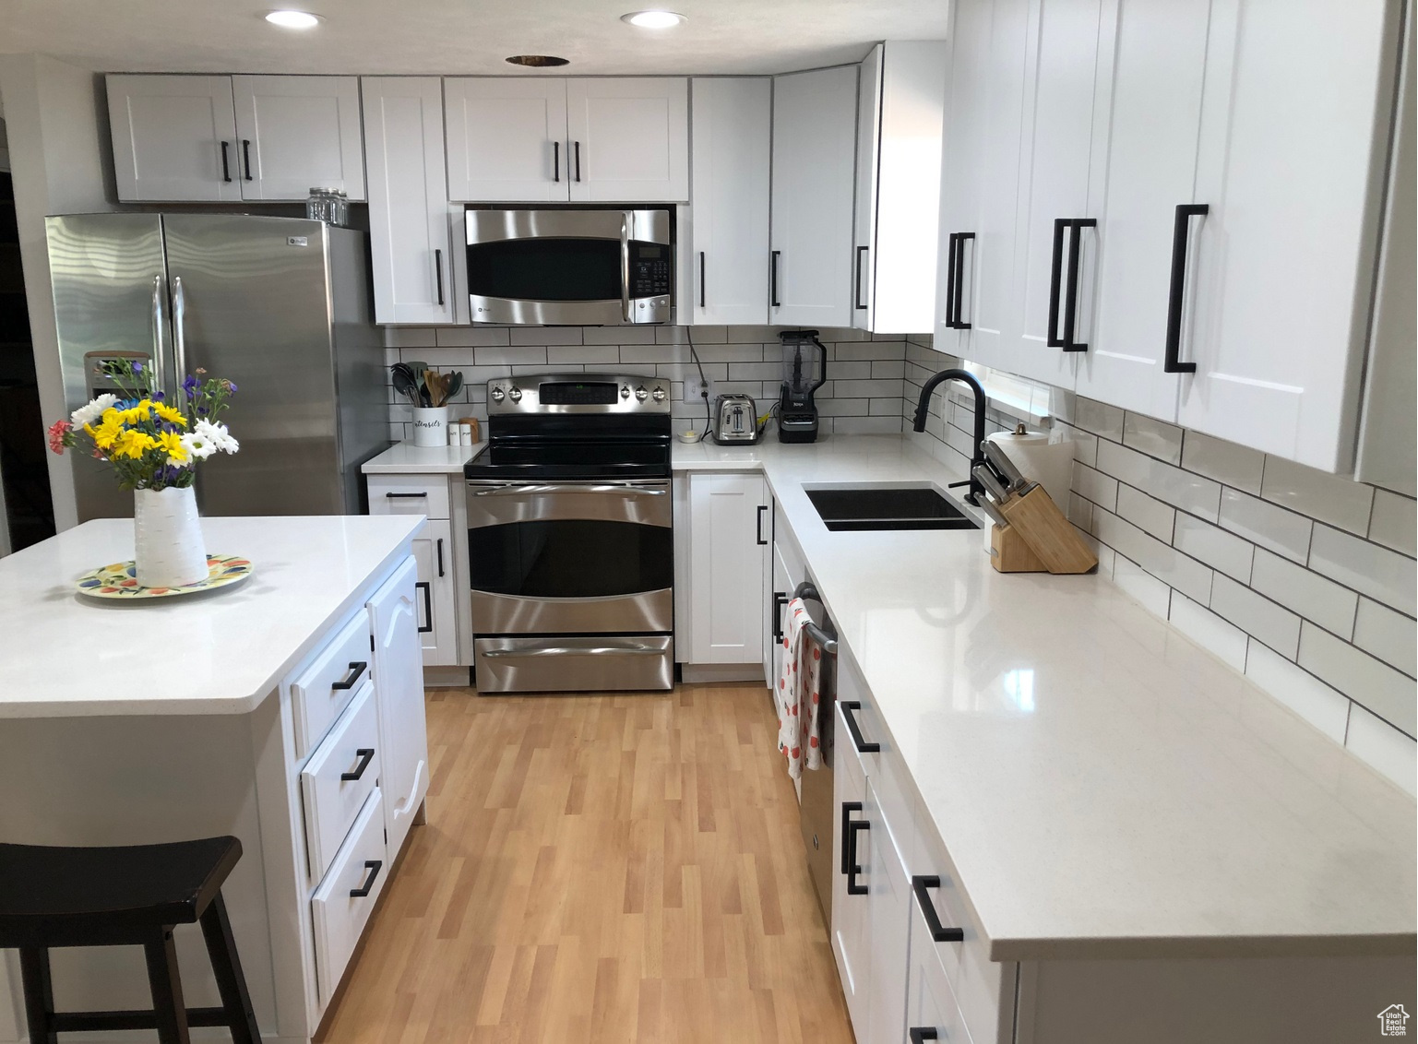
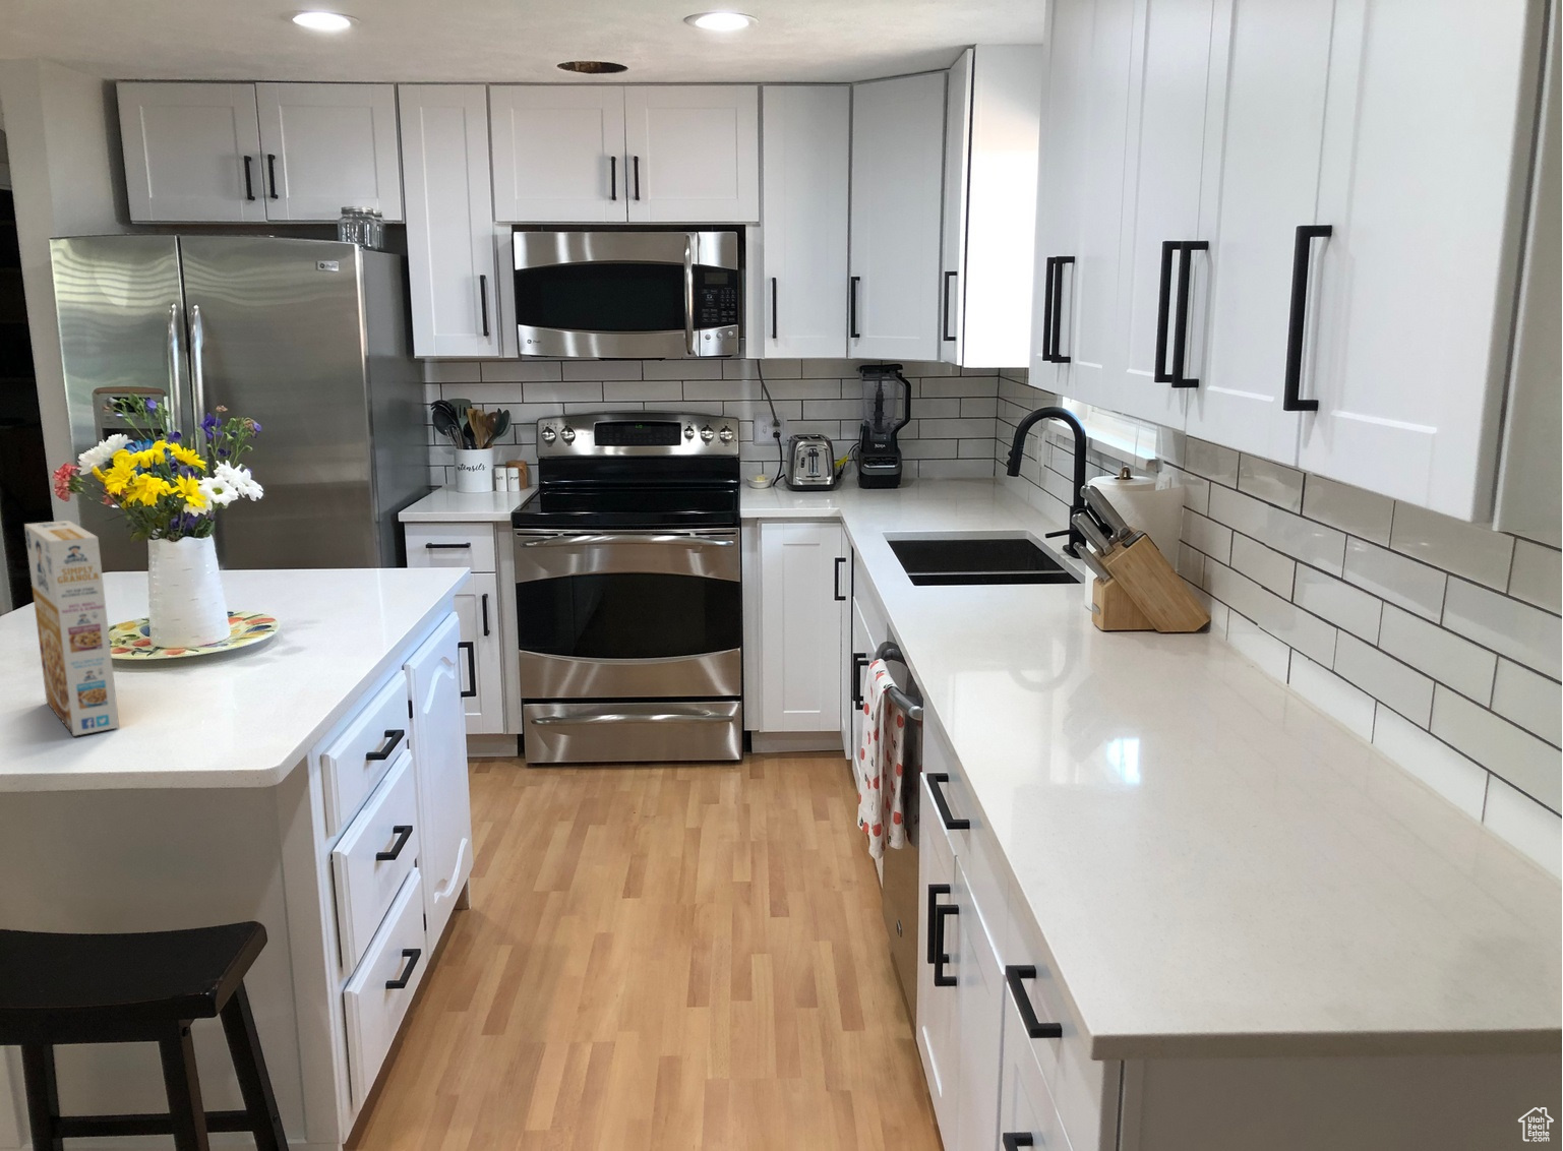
+ cereal box [23,519,120,737]
